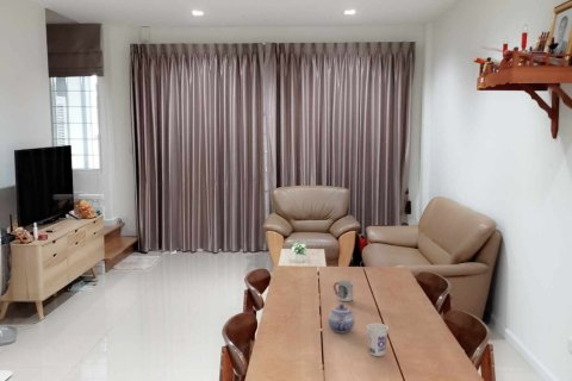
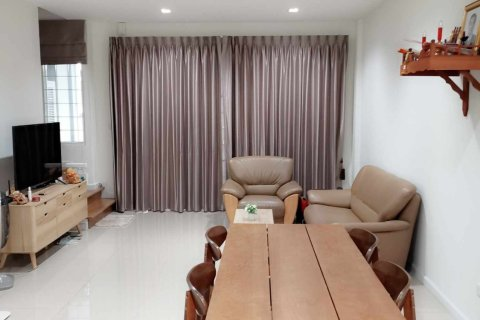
- cup [332,280,354,302]
- teapot [328,302,356,333]
- cup [366,321,390,357]
